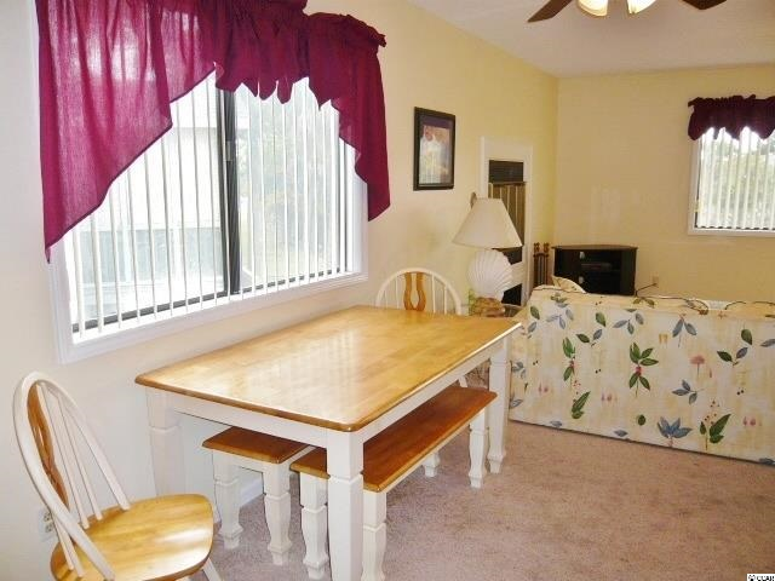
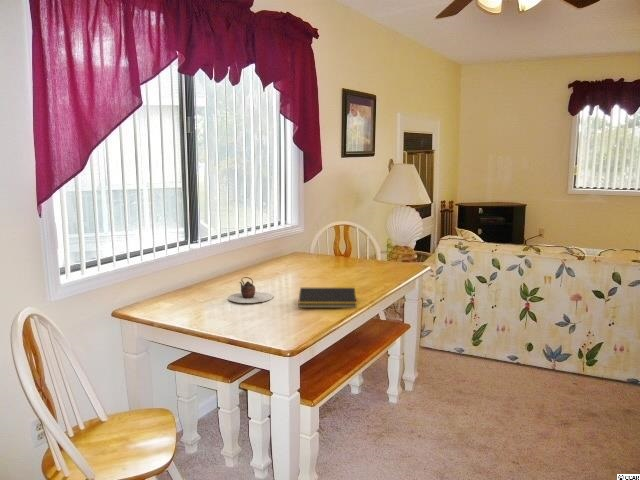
+ teapot [227,276,274,304]
+ notepad [297,287,357,309]
